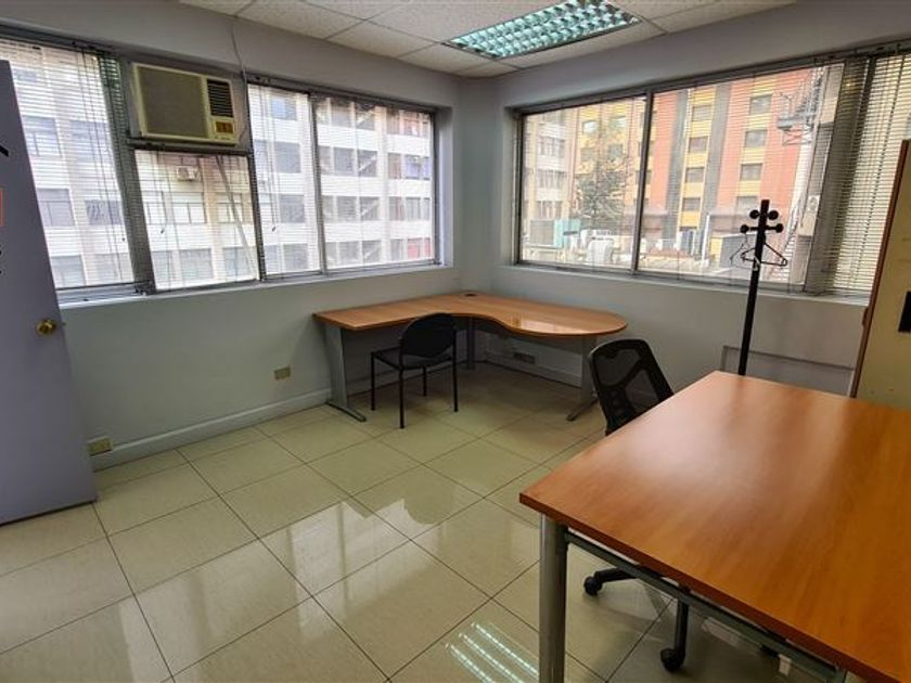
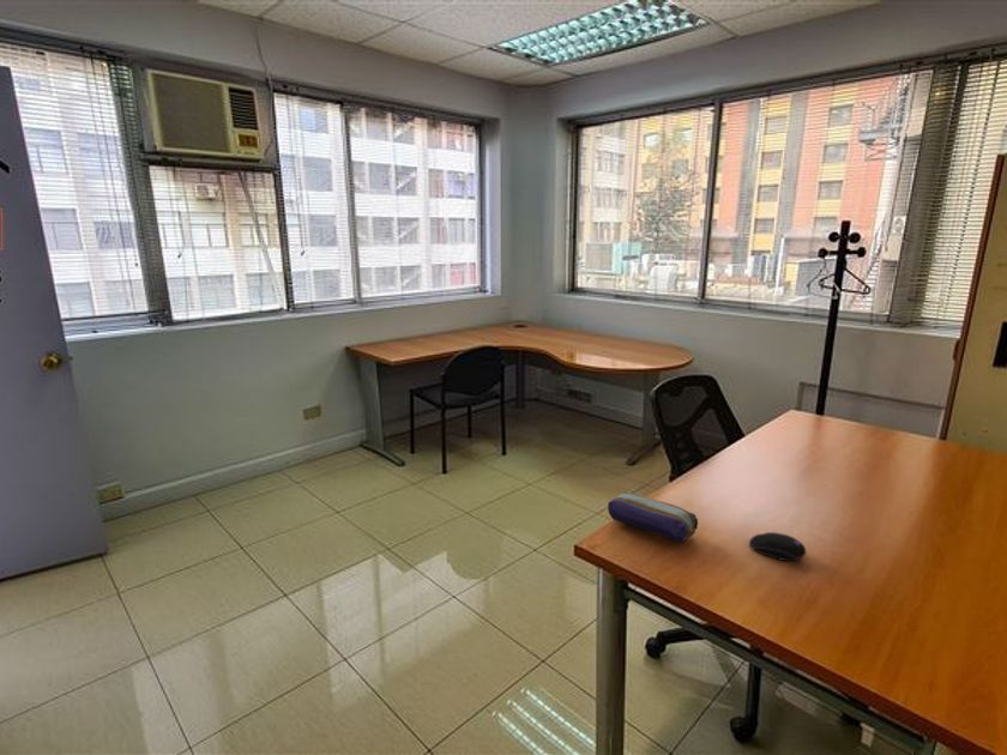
+ computer mouse [748,531,807,562]
+ pencil case [607,491,699,544]
